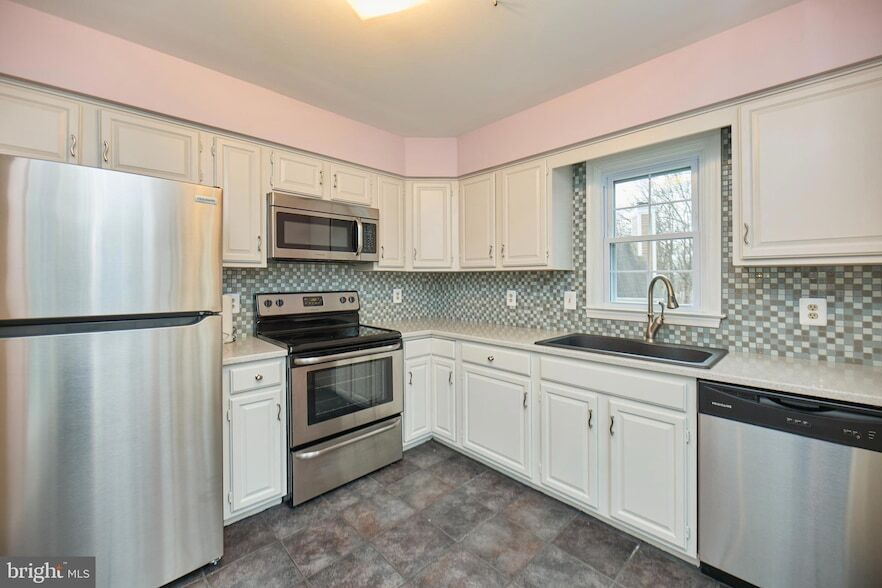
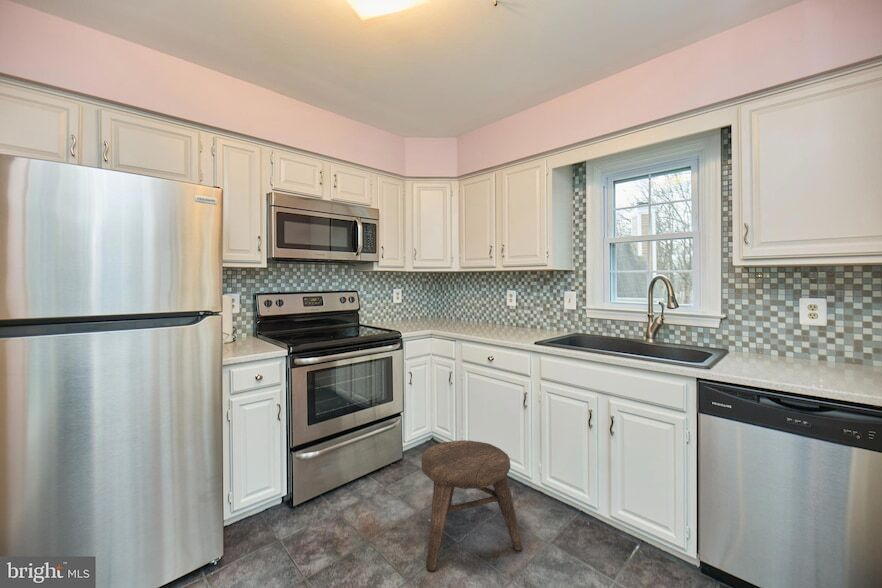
+ stool [420,439,524,571]
